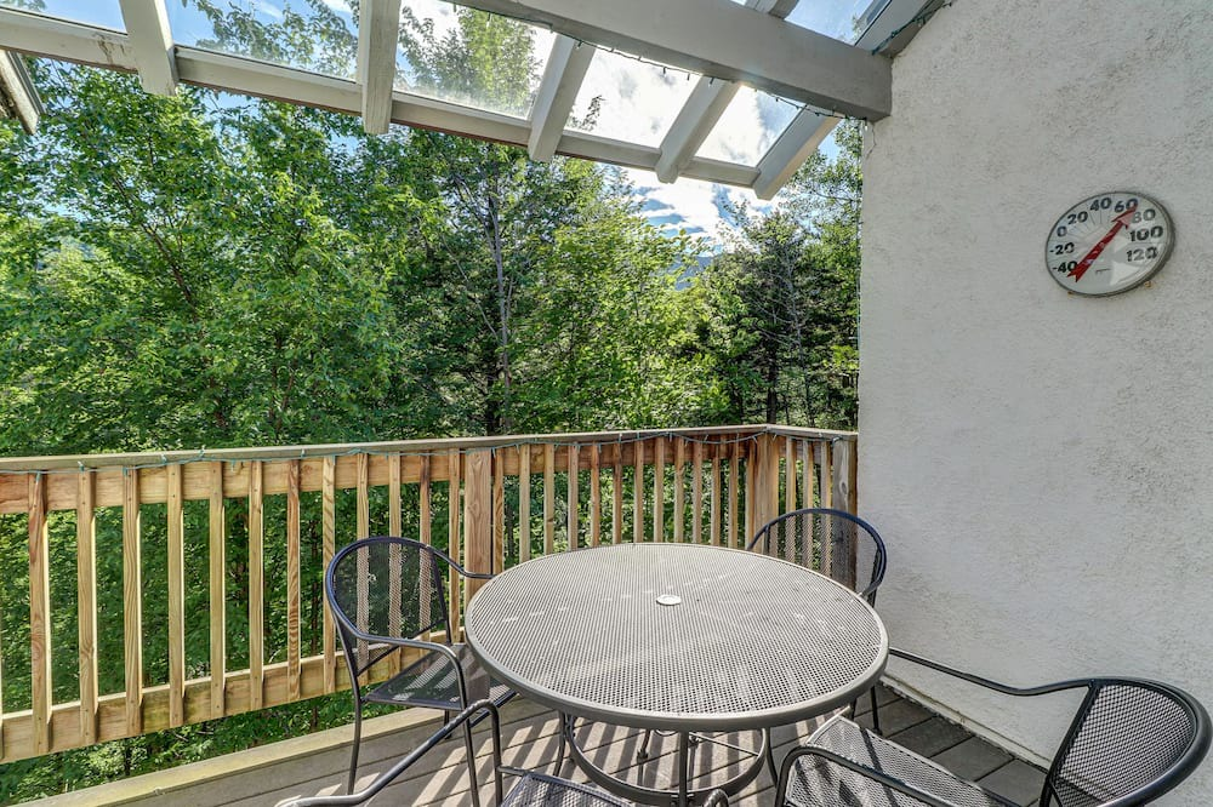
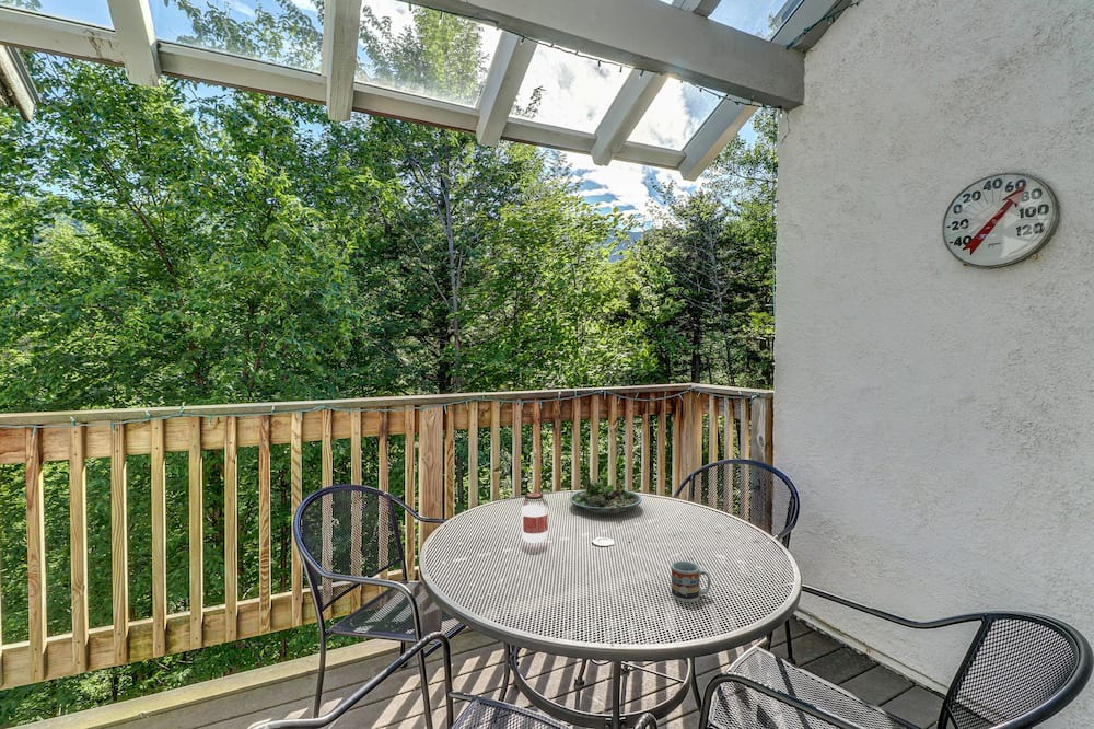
+ succulent planter [569,477,643,514]
+ cup [670,560,712,603]
+ jar [521,491,549,544]
